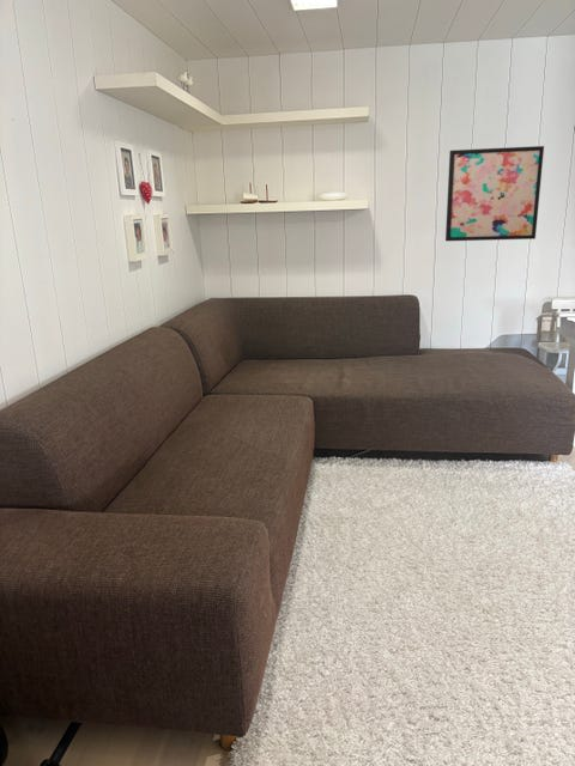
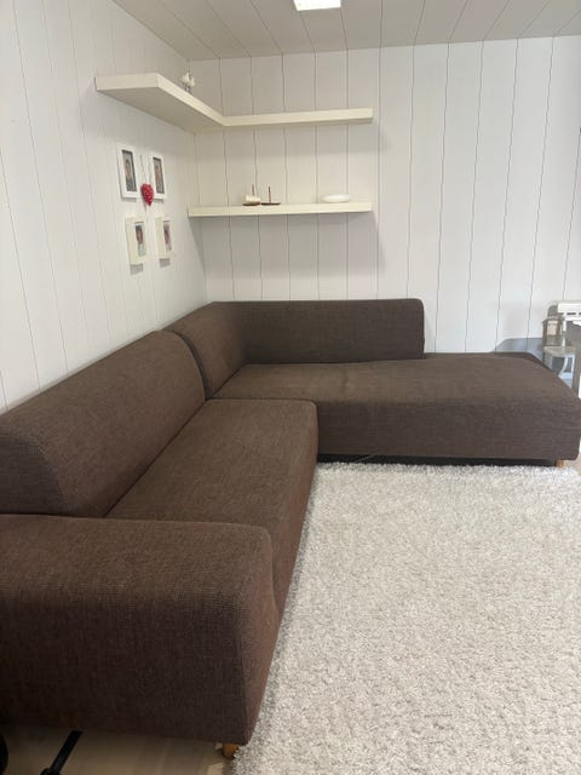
- wall art [444,145,545,242]
